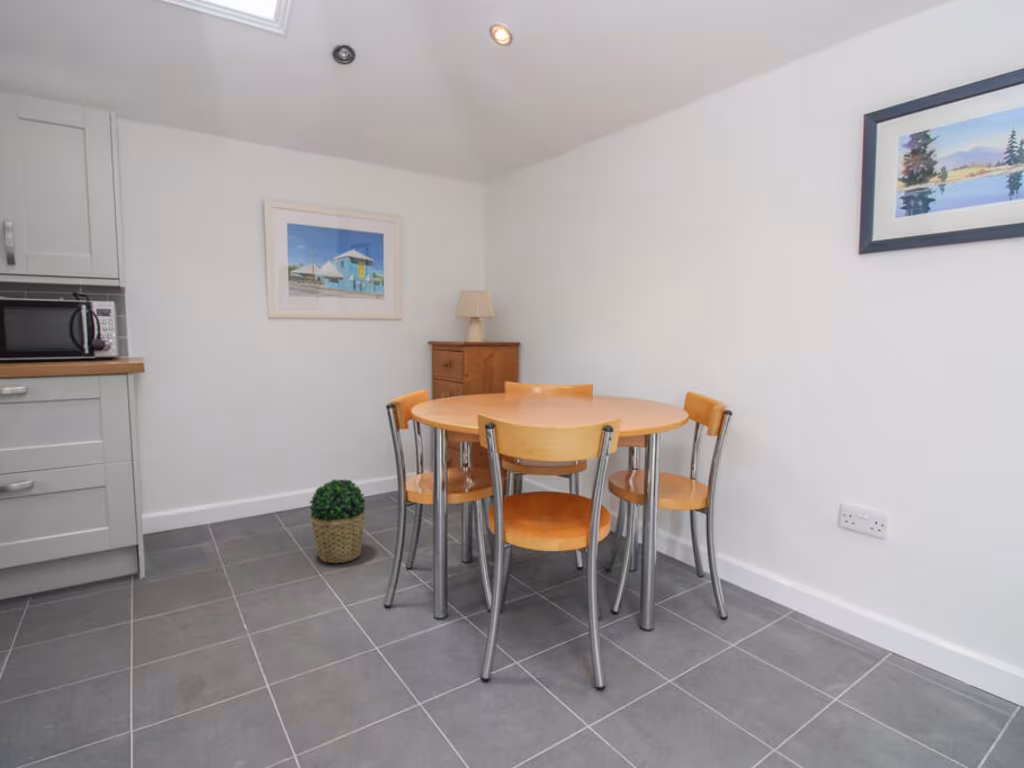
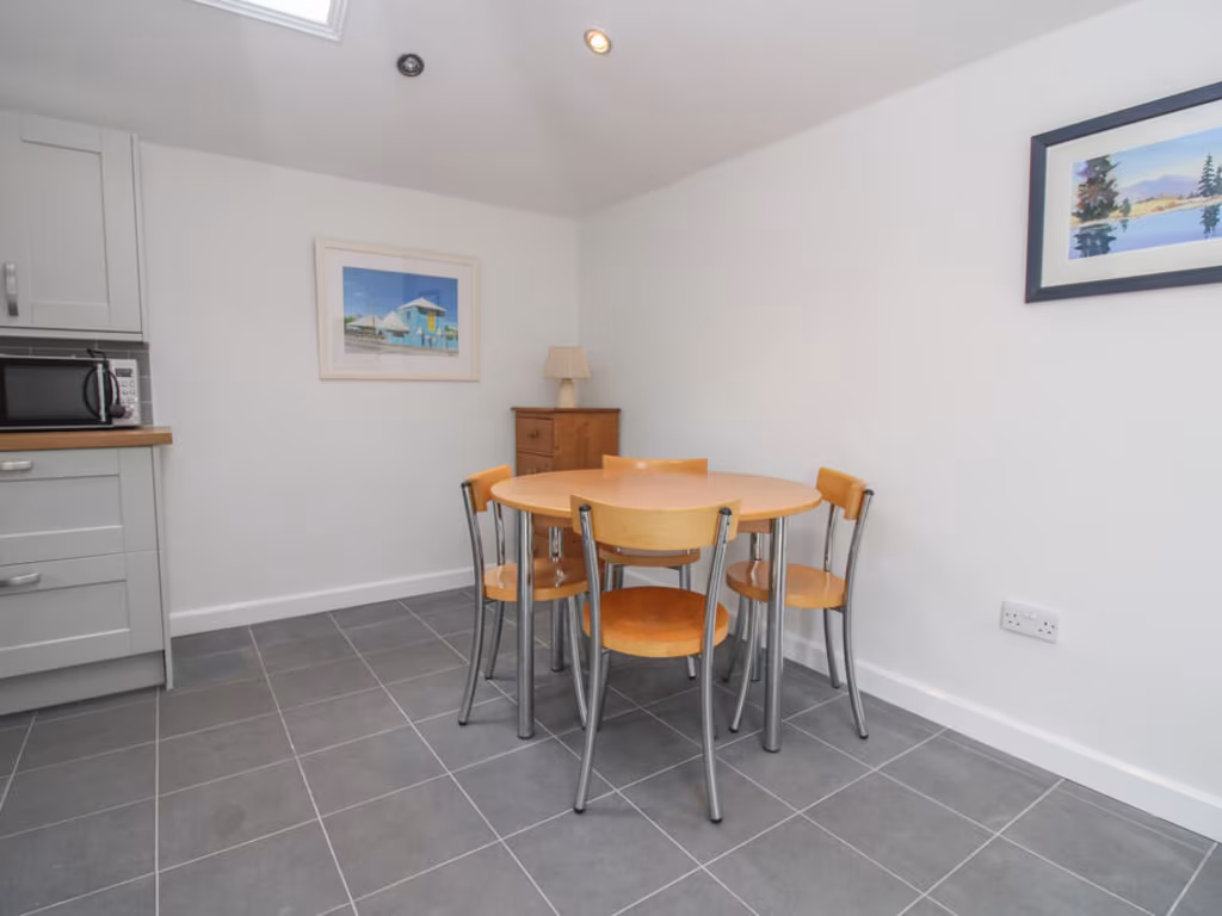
- potted plant [309,478,366,564]
